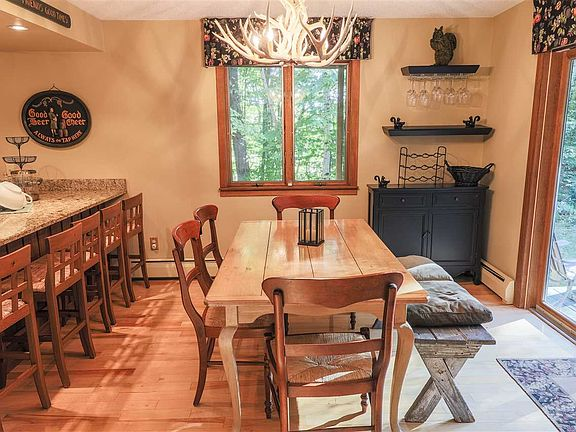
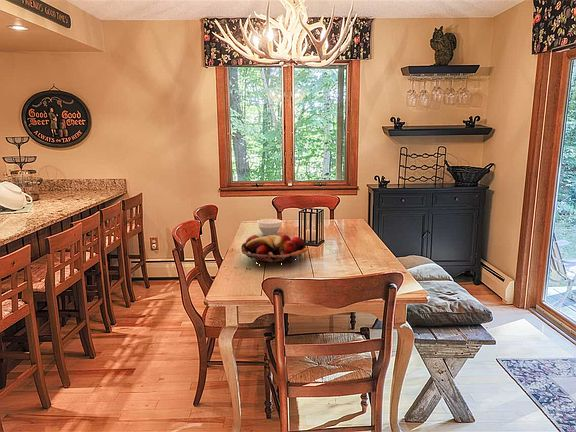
+ bowl [256,218,283,236]
+ fruit basket [240,234,309,266]
